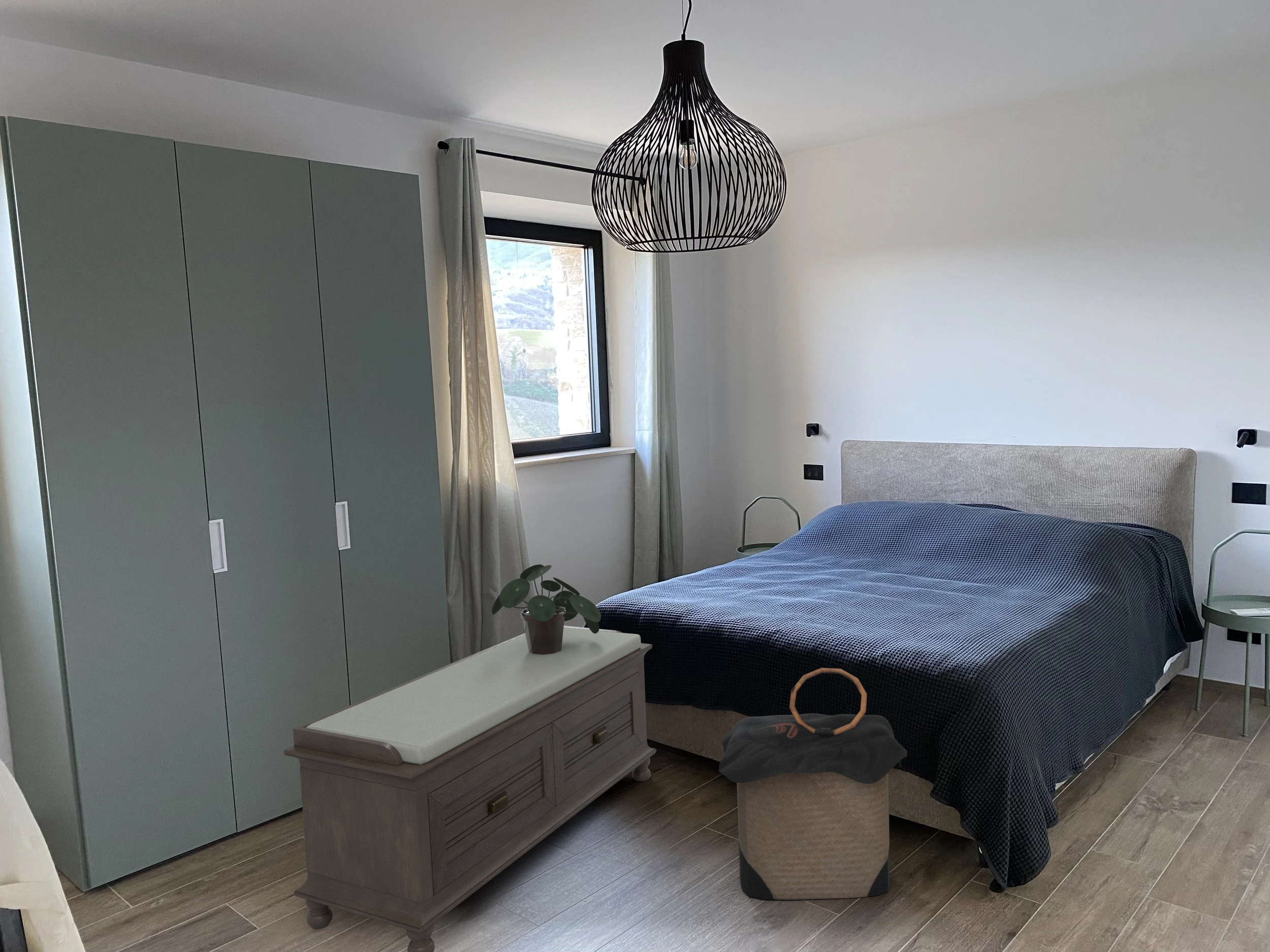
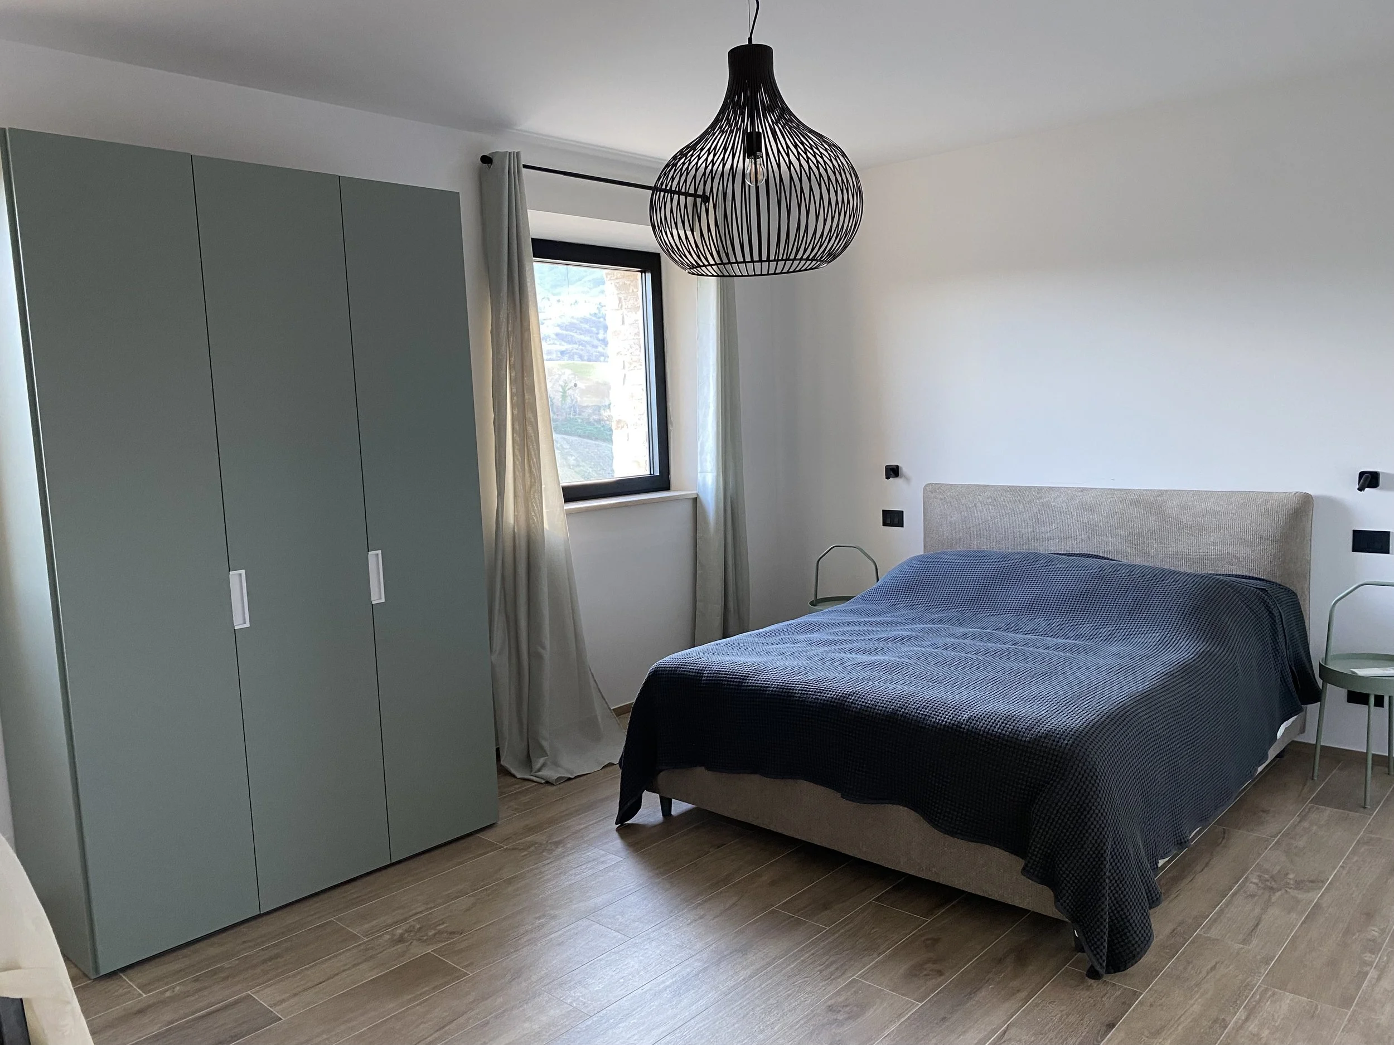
- potted plant [491,564,601,654]
- laundry hamper [718,667,908,900]
- bench [283,625,657,952]
